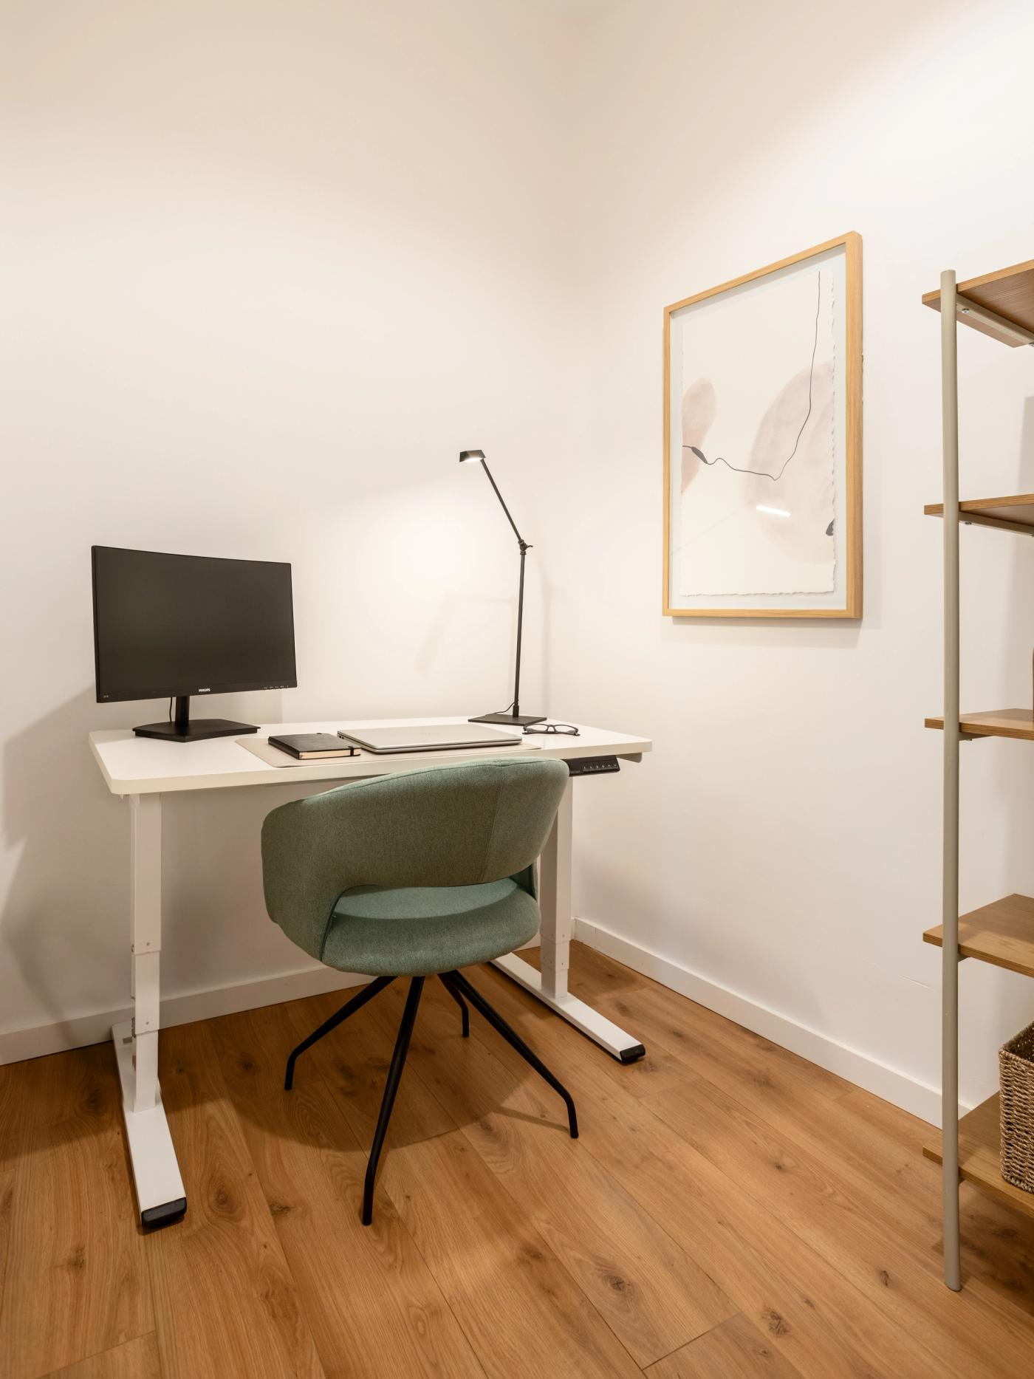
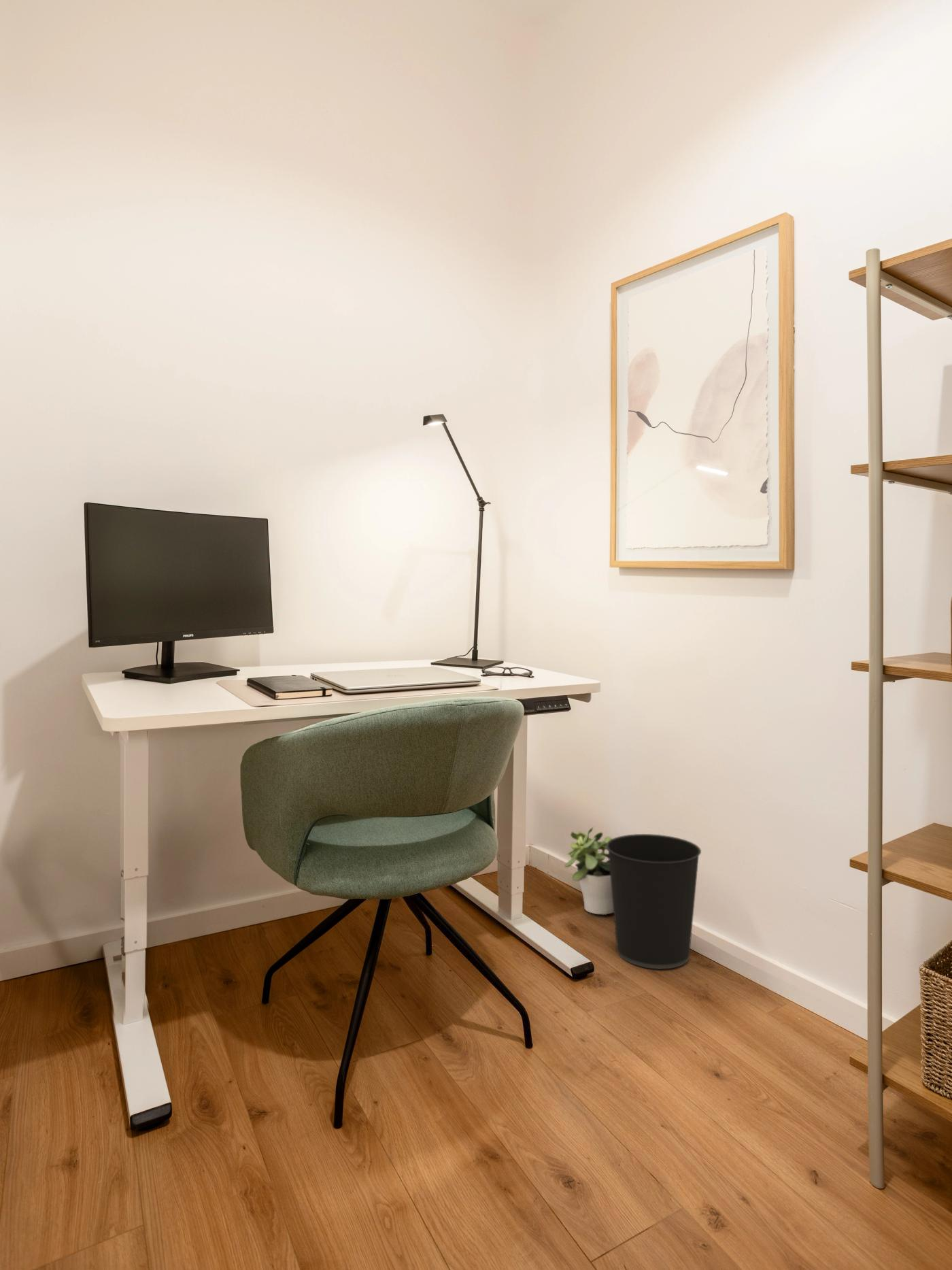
+ wastebasket [606,833,702,970]
+ potted plant [564,826,613,916]
